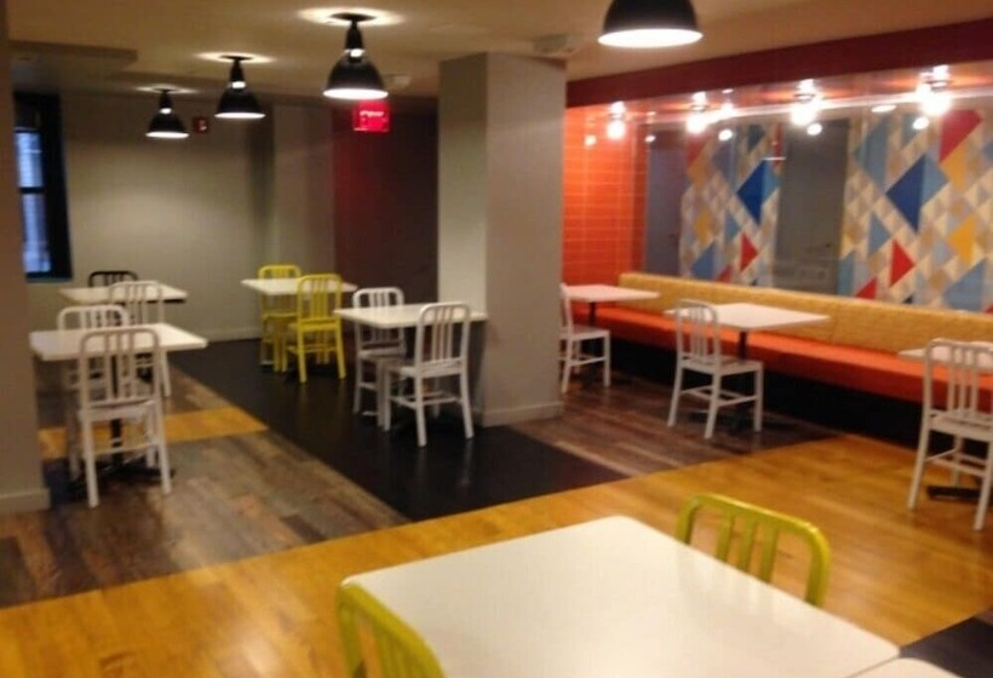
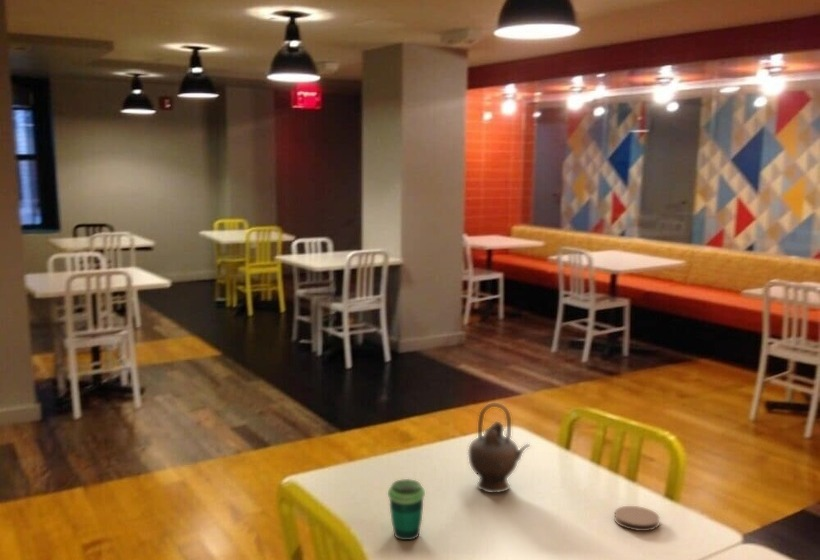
+ coaster [613,505,661,532]
+ cup [387,478,426,541]
+ teapot [467,402,531,494]
